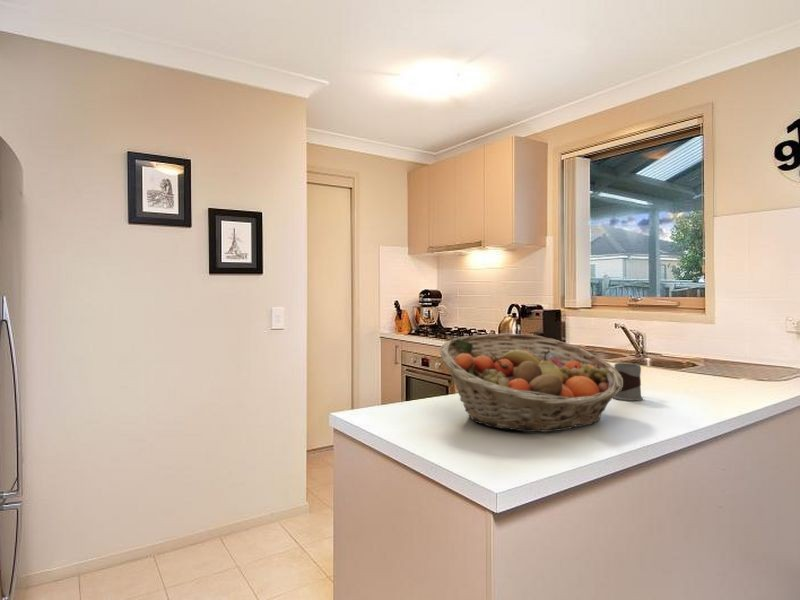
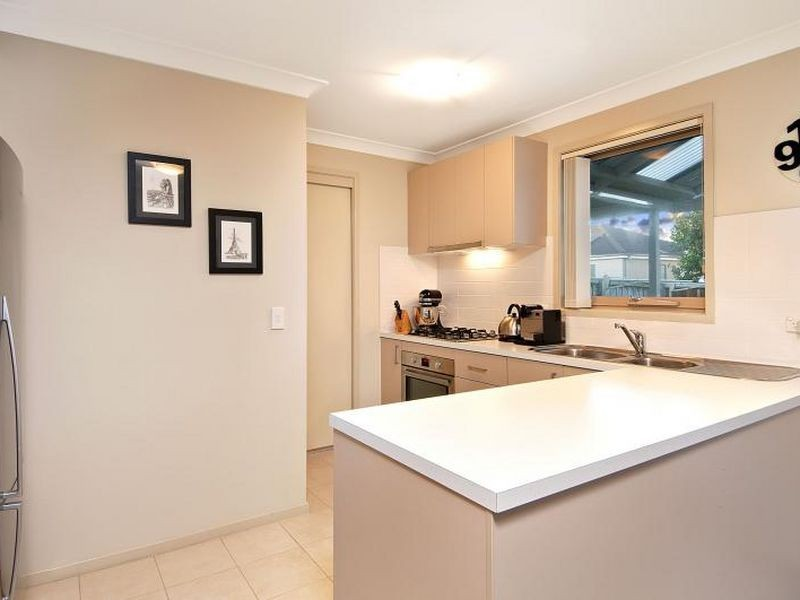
- fruit basket [439,333,623,433]
- mug [613,362,644,401]
